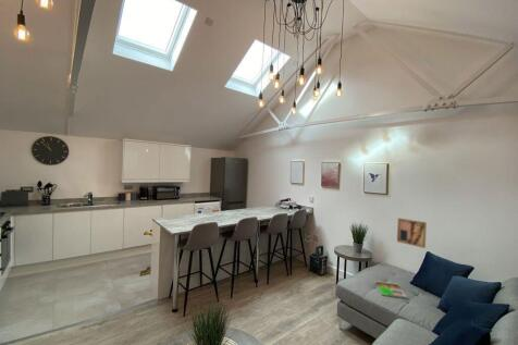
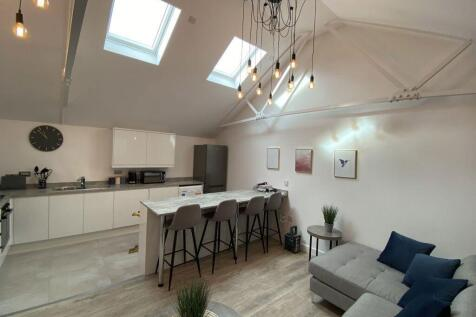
- magazine [373,280,409,300]
- wall art [396,218,428,249]
